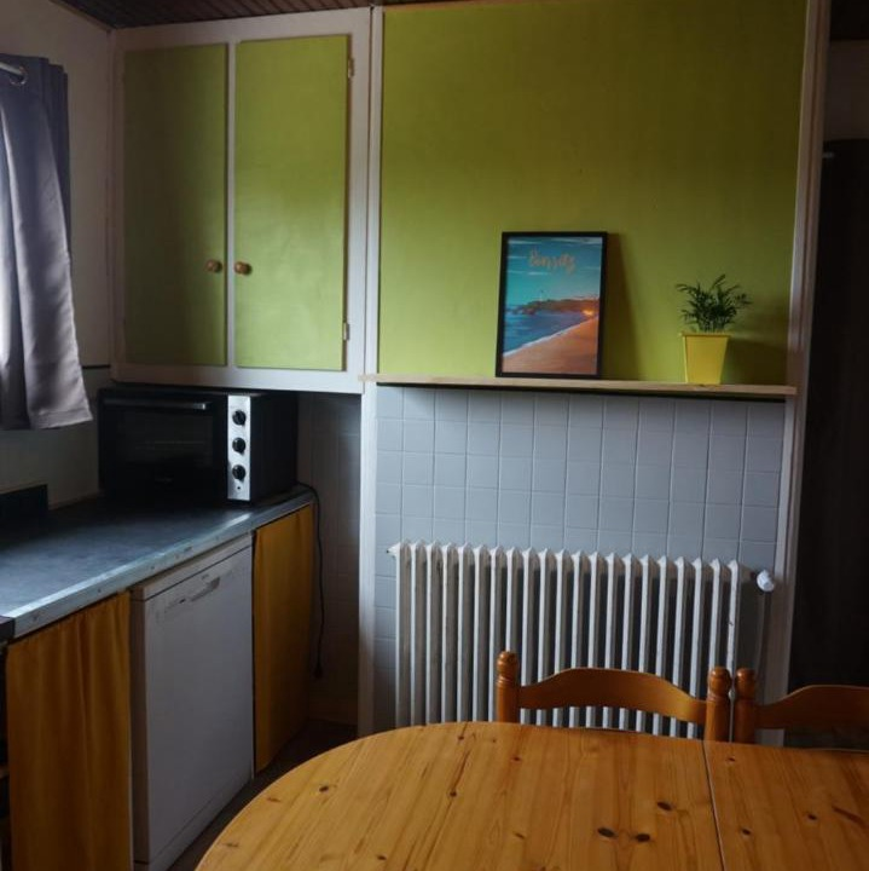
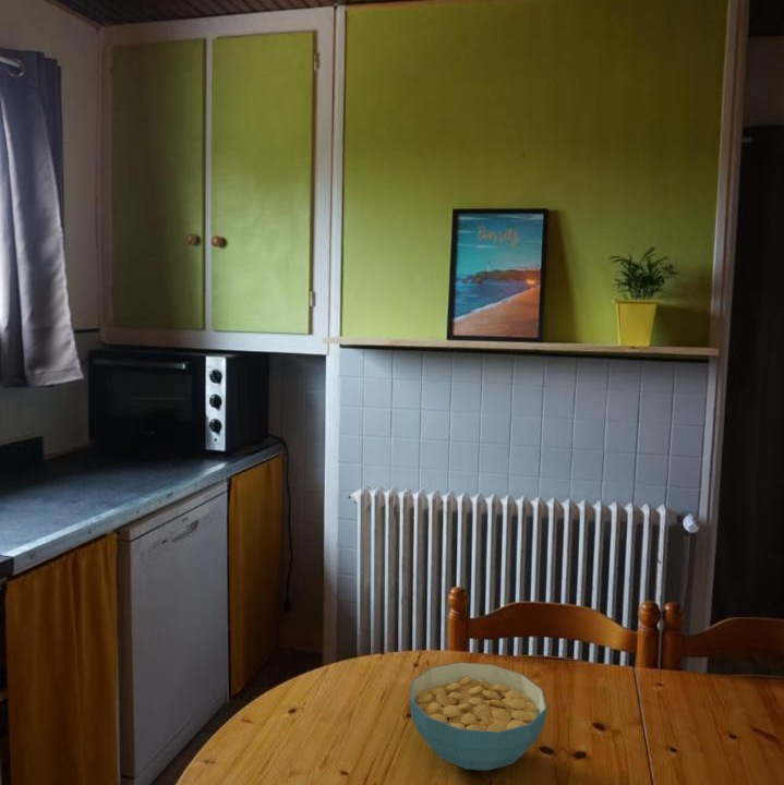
+ cereal bowl [409,662,548,772]
